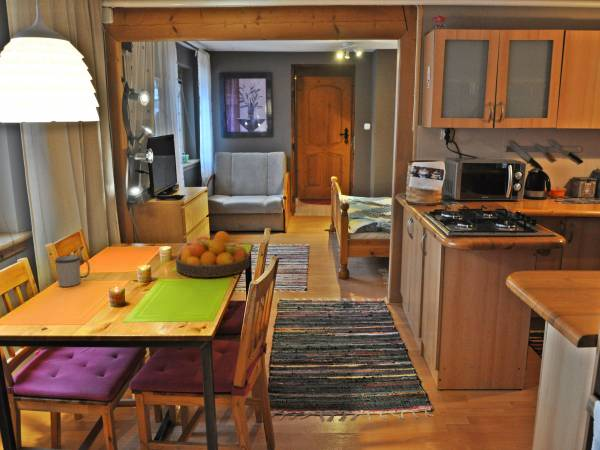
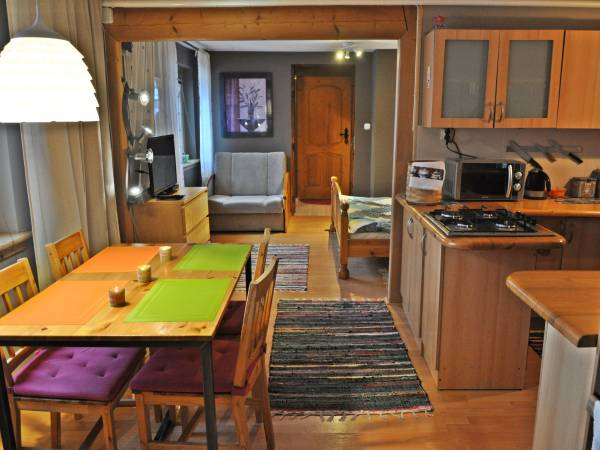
- mug [54,254,91,288]
- fruit bowl [175,230,251,278]
